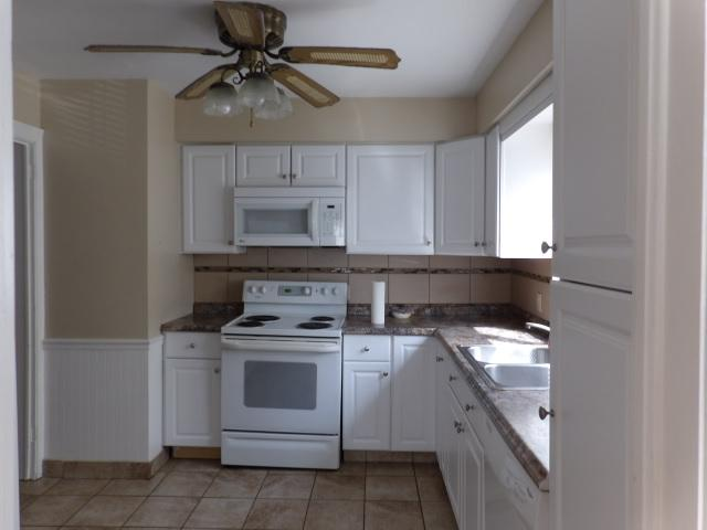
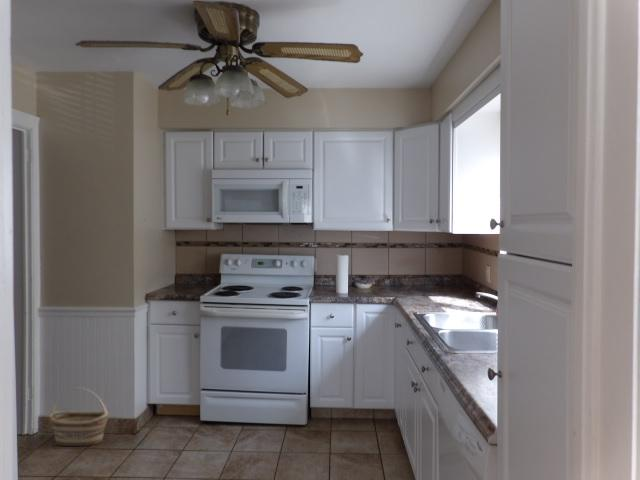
+ basket [49,387,109,447]
